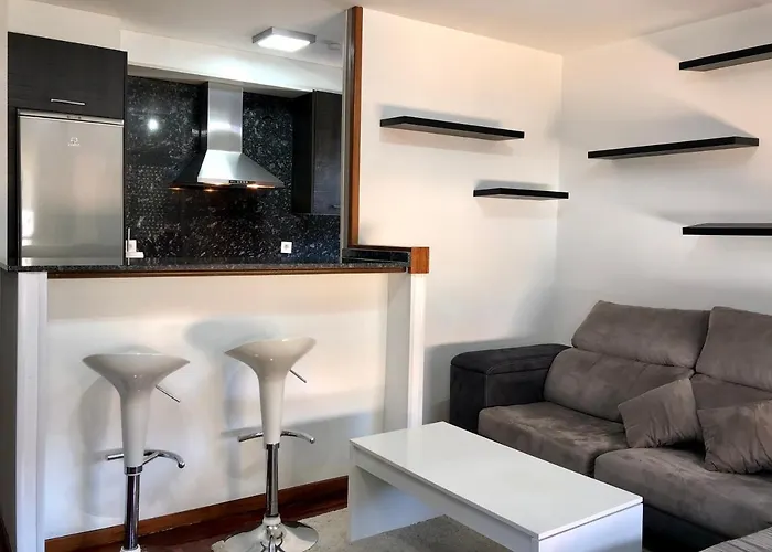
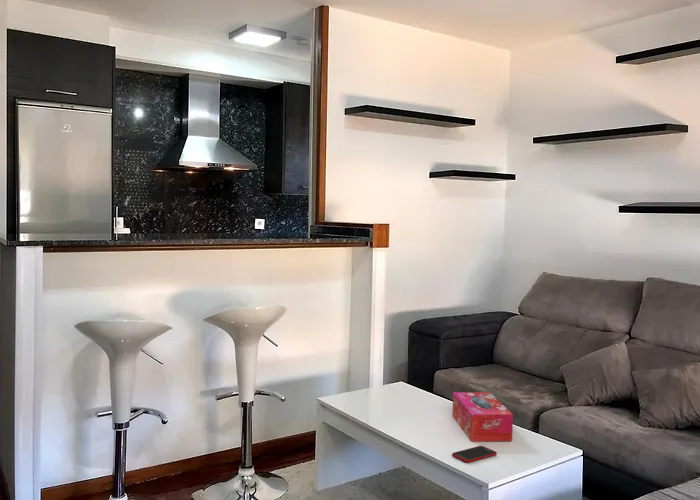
+ cell phone [451,445,498,464]
+ tissue box [451,391,514,442]
